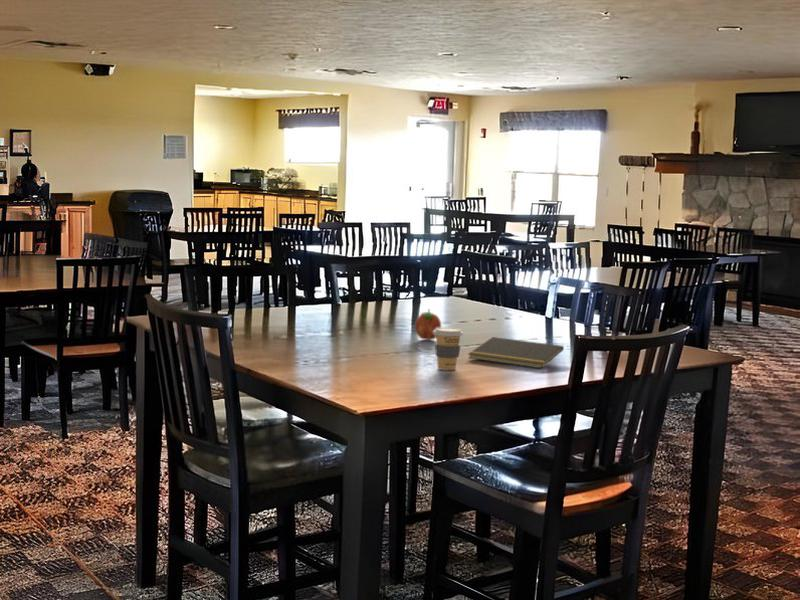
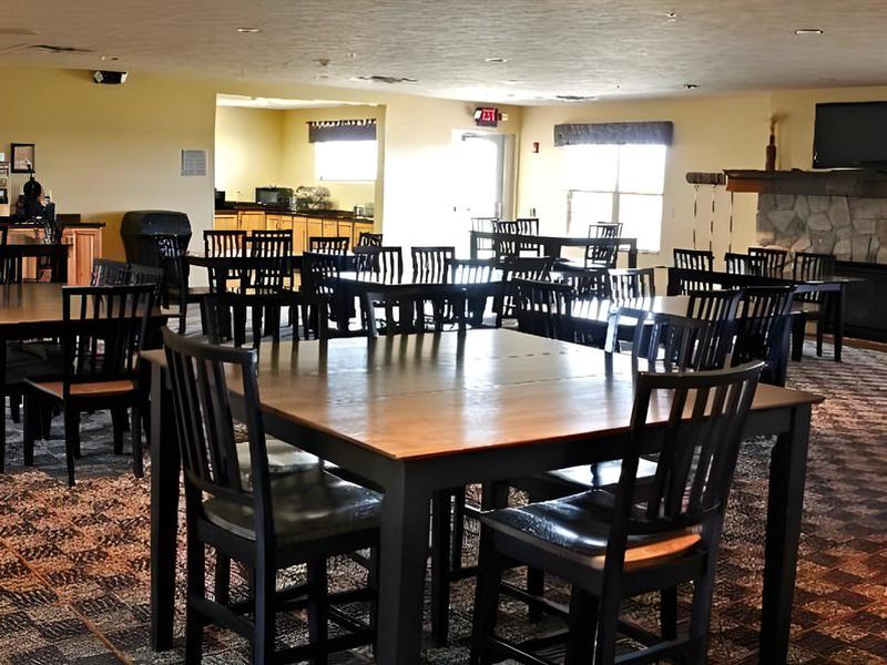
- notepad [467,336,565,369]
- coffee cup [433,327,464,371]
- fruit [414,308,442,341]
